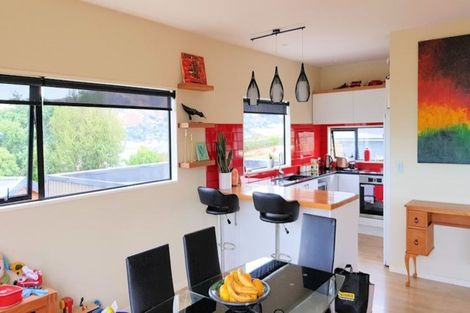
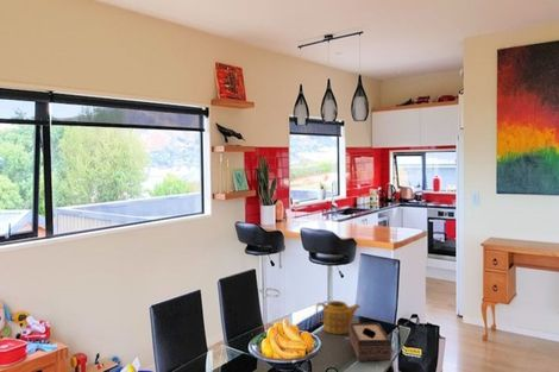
+ tissue box [348,322,392,362]
+ teapot [315,300,362,335]
